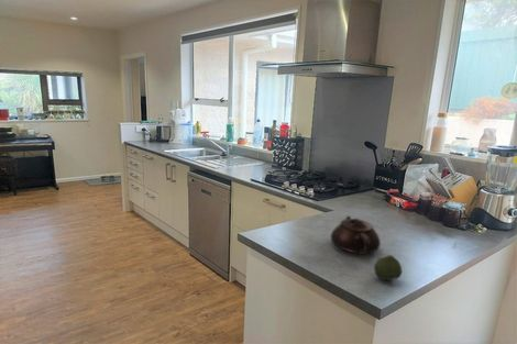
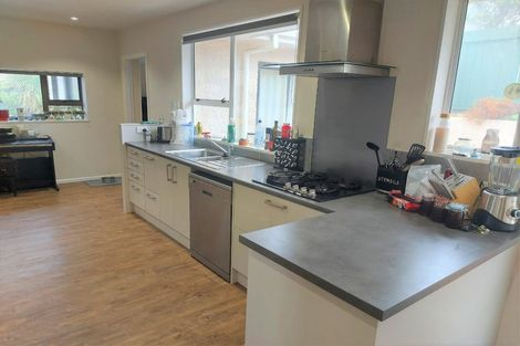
- teapot [330,215,382,256]
- fruit [373,254,403,282]
